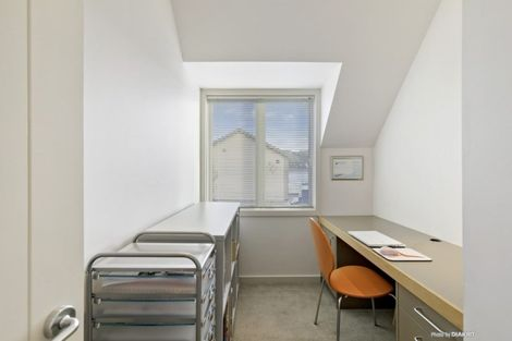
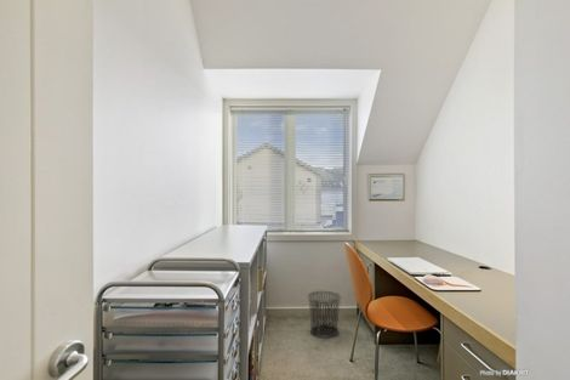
+ waste bin [307,290,342,339]
